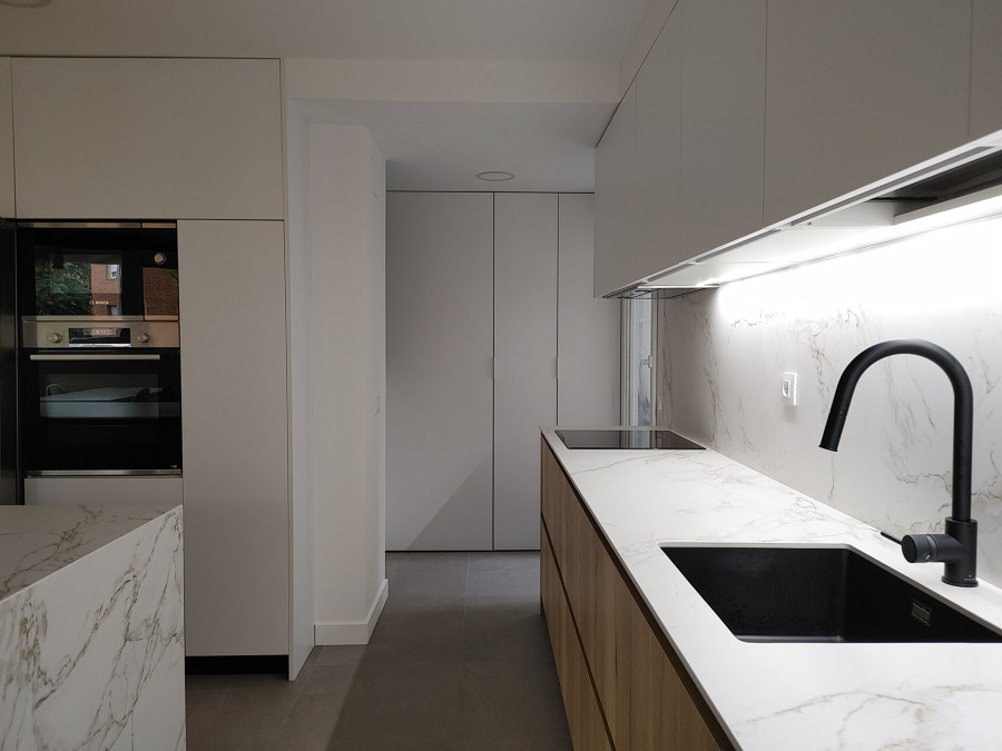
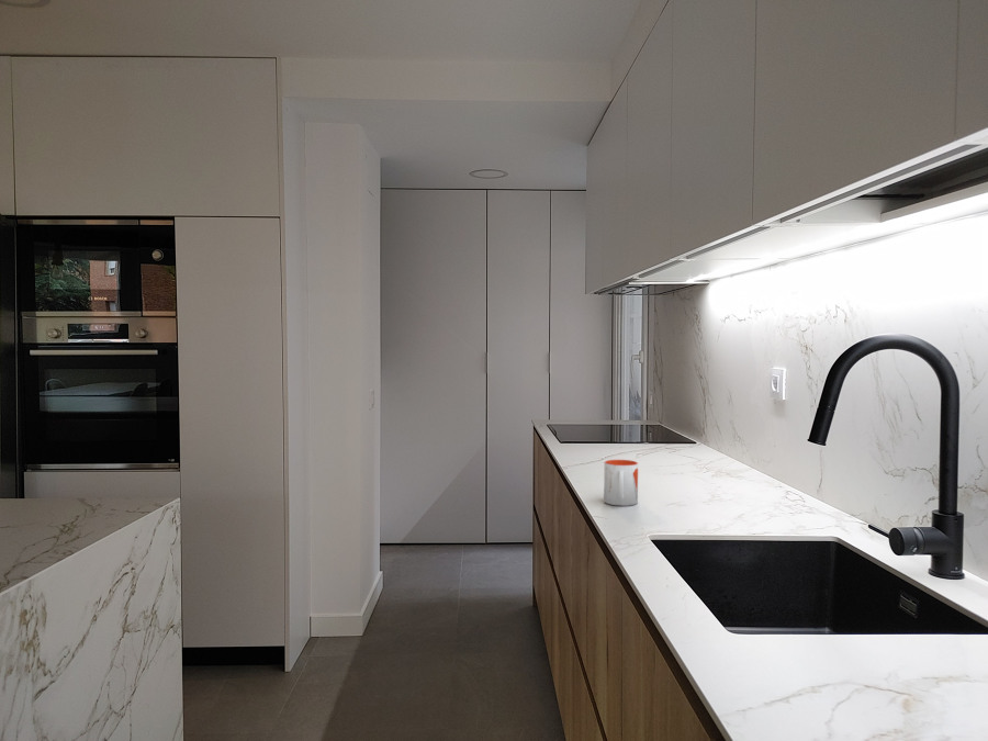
+ mug [603,459,639,507]
